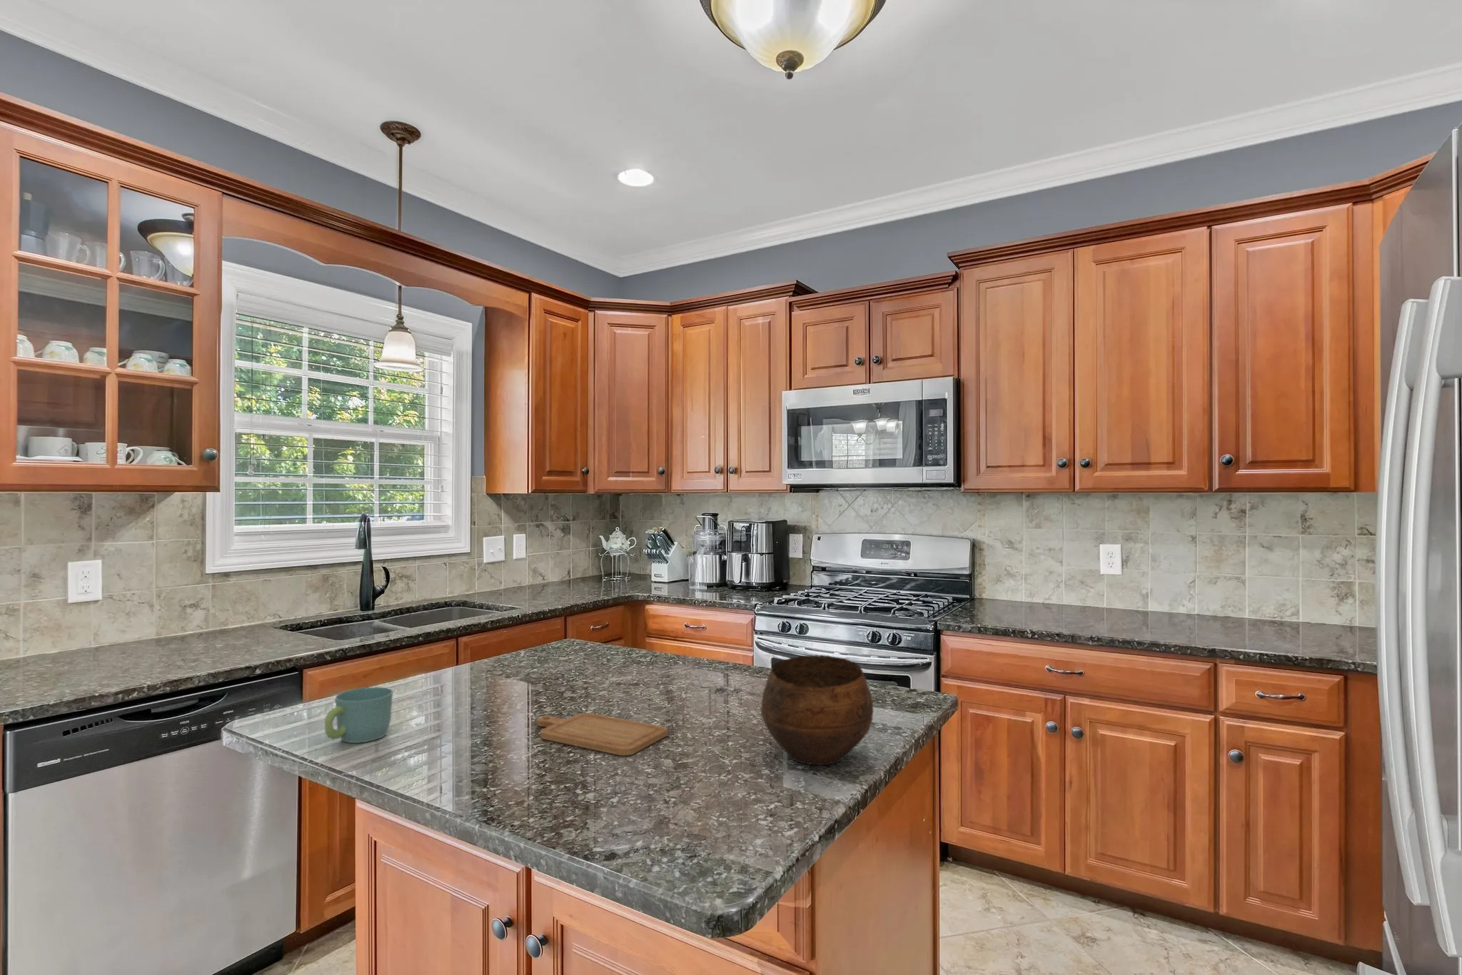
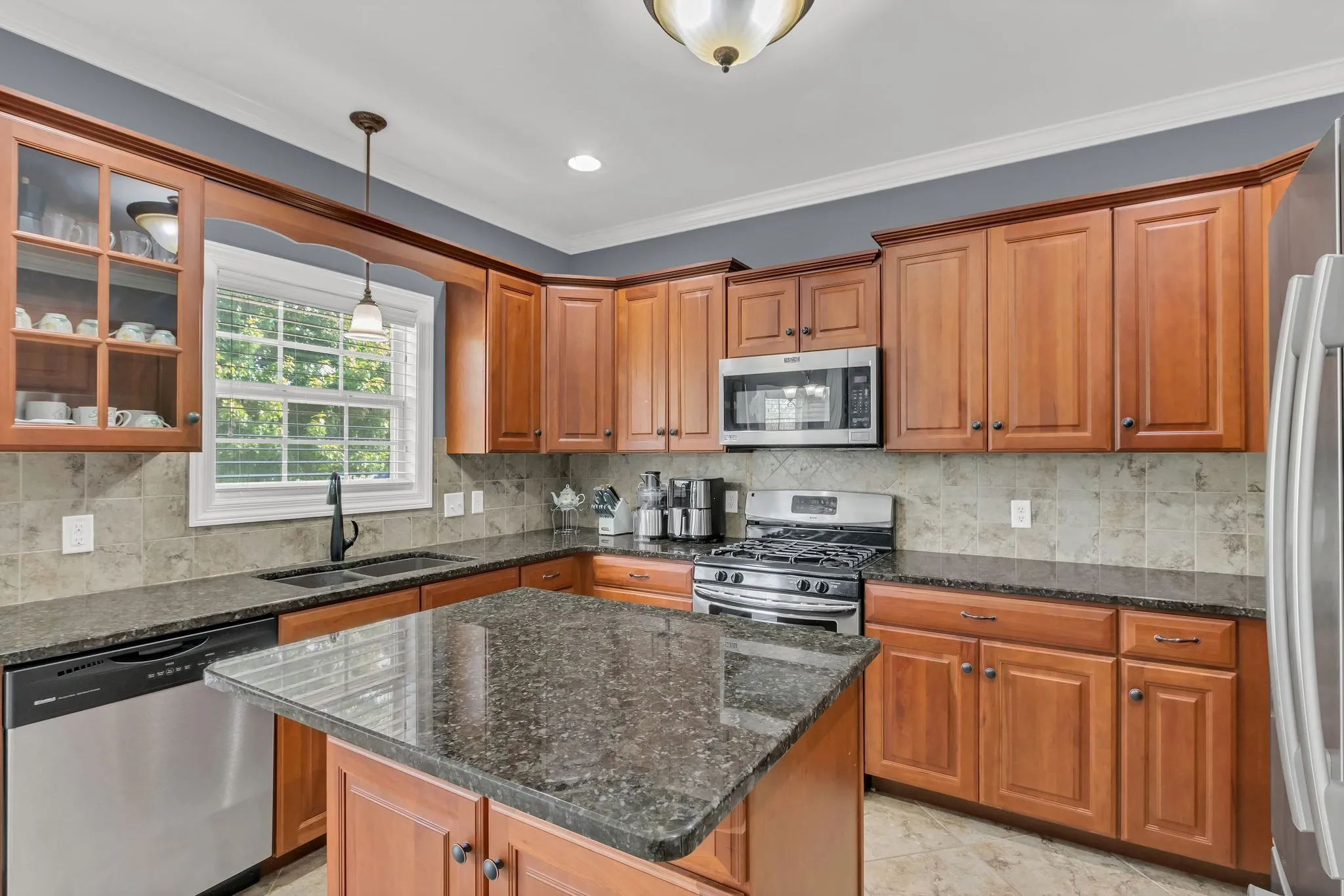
- bowl [759,654,875,766]
- mug [324,687,394,743]
- chopping board [536,713,668,756]
